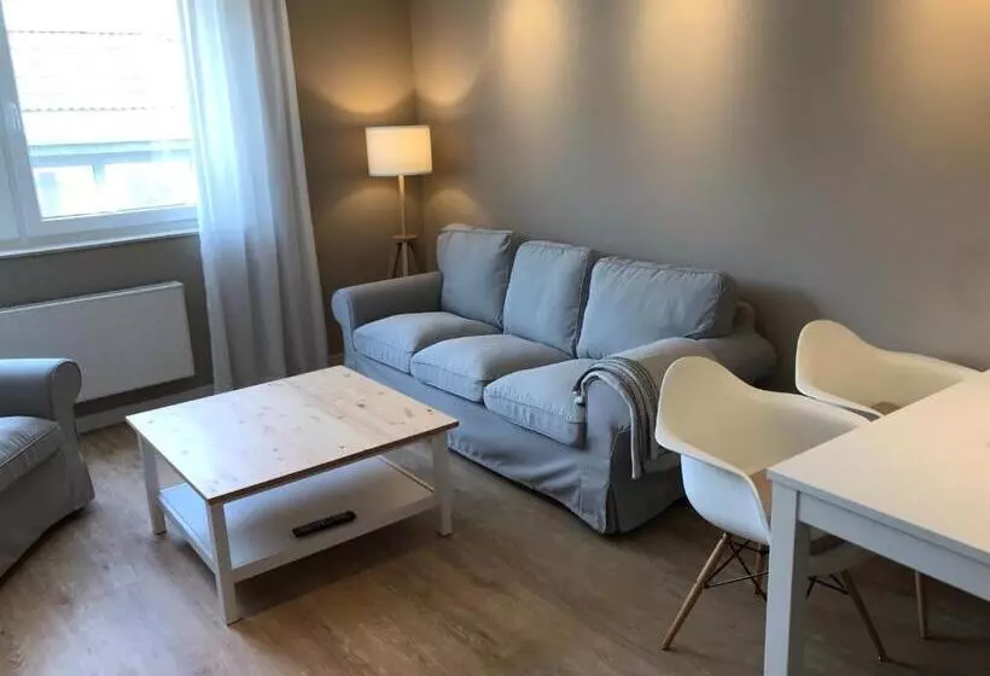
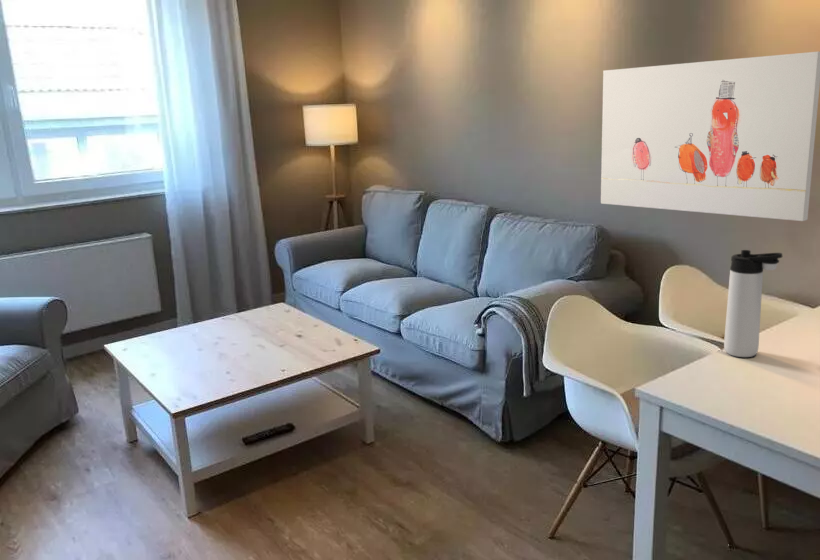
+ thermos bottle [723,249,783,358]
+ wall art [600,51,820,222]
